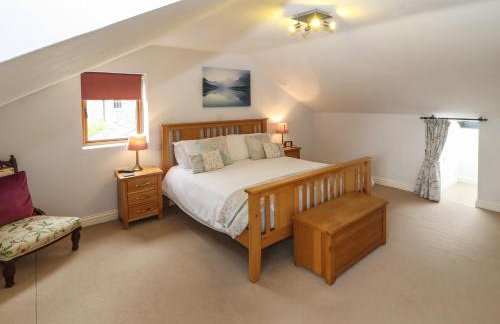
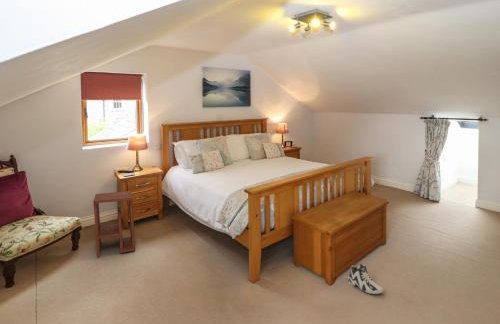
+ side table [92,190,136,258]
+ sneaker [347,262,384,295]
